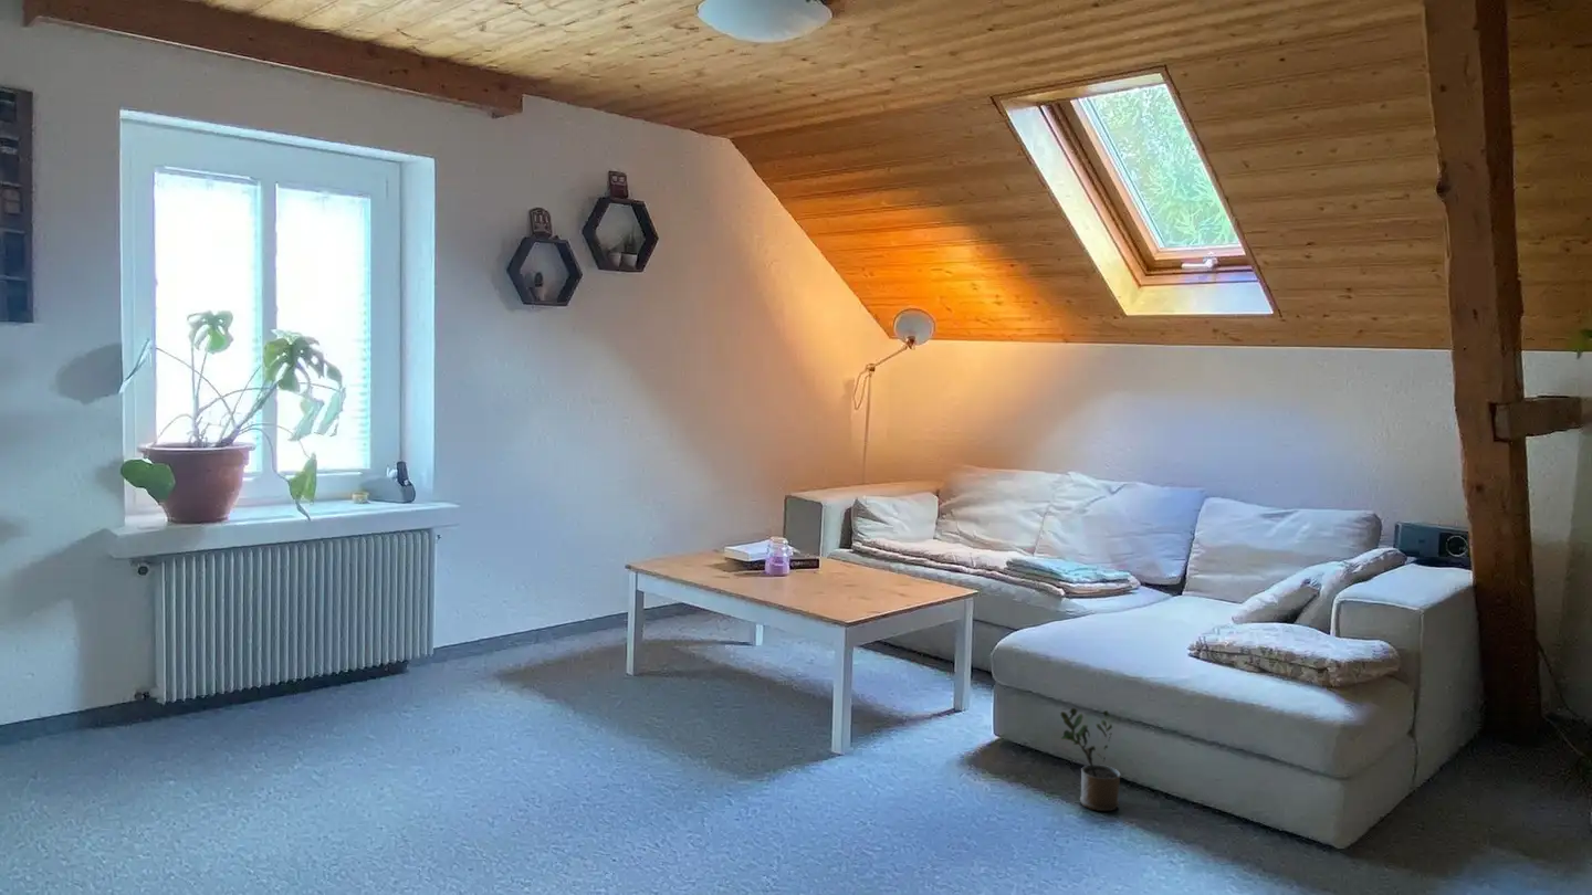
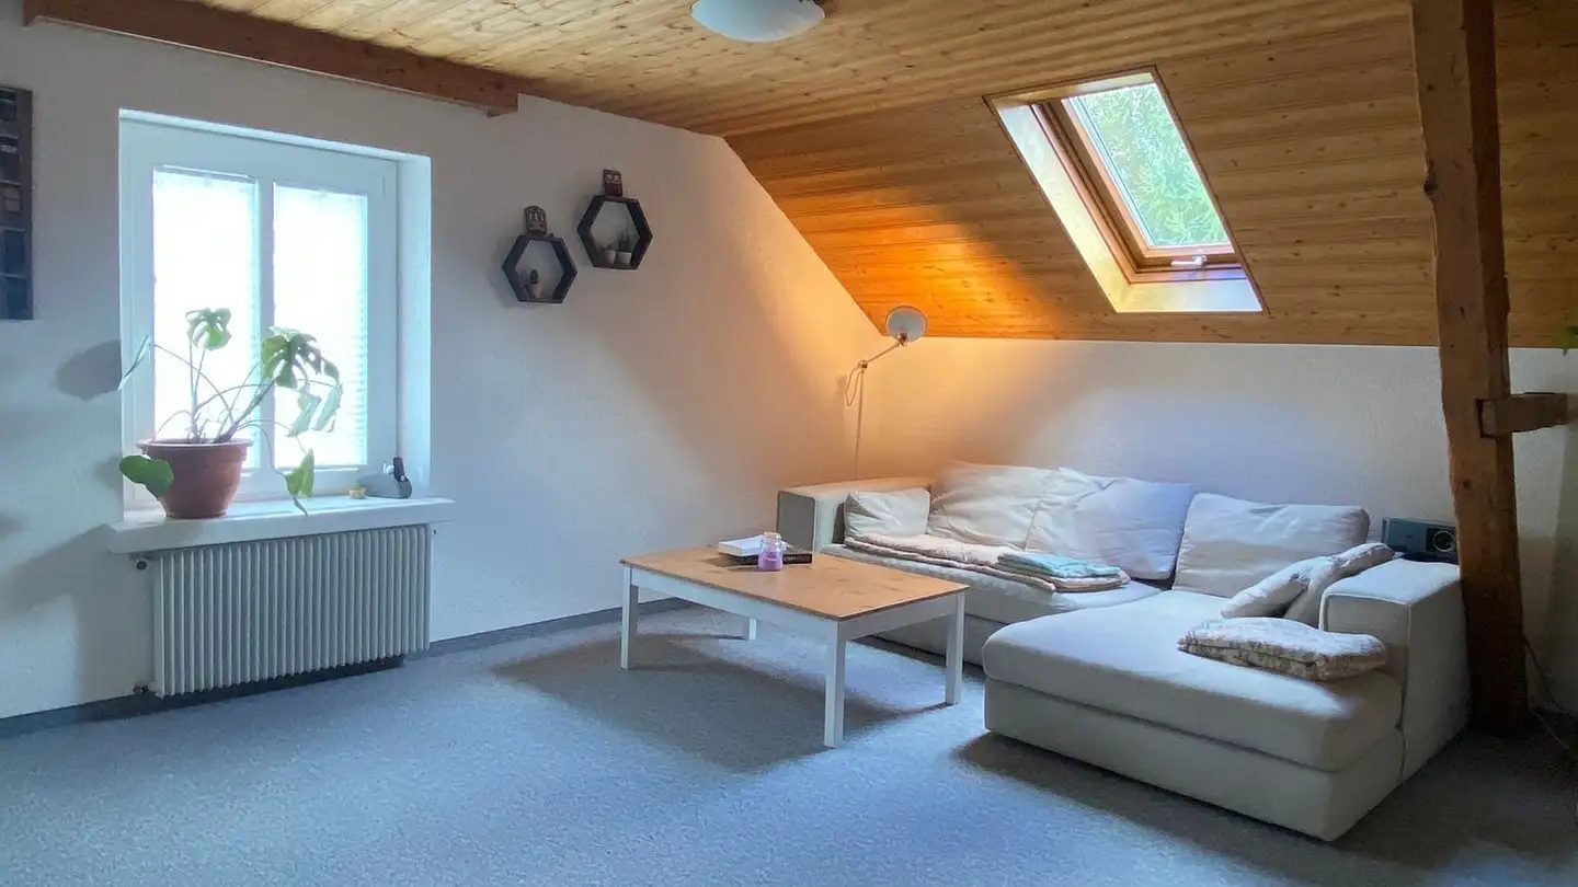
- potted plant [1059,707,1122,812]
